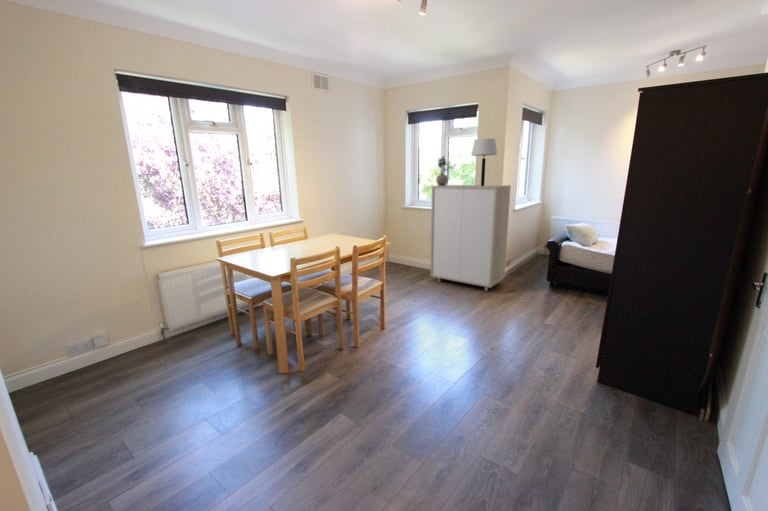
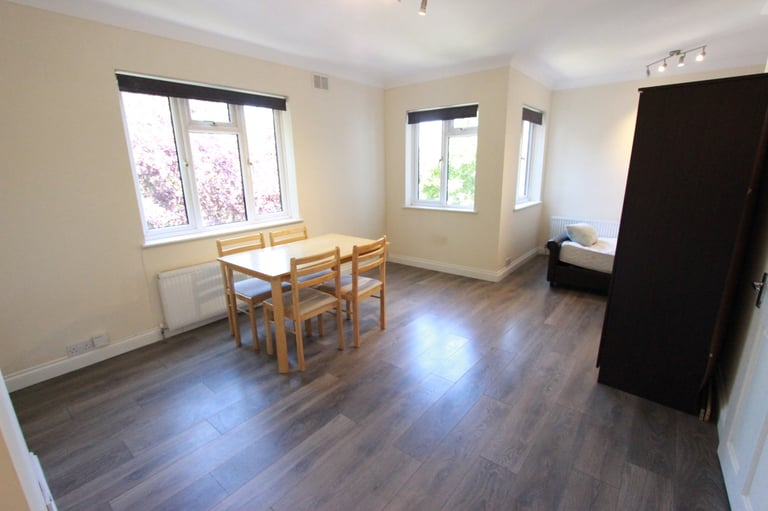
- storage cabinet [429,184,512,292]
- potted plant [435,155,457,186]
- table lamp [471,138,498,186]
